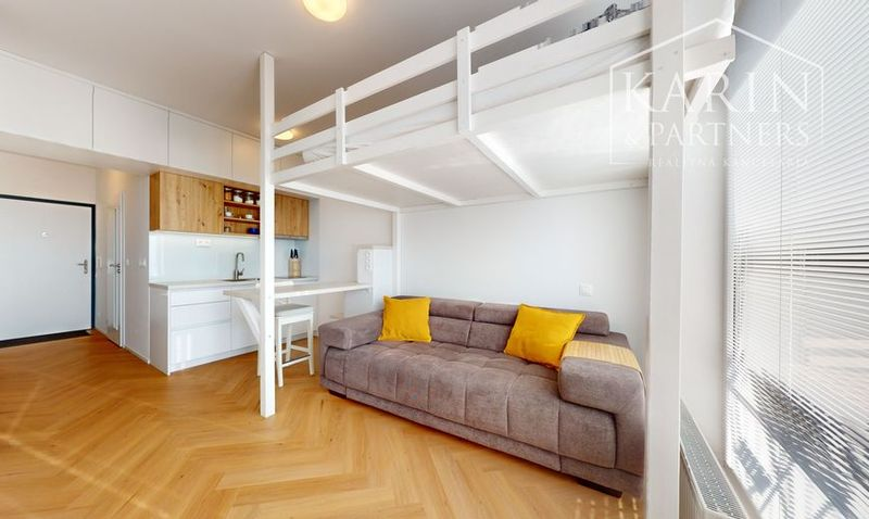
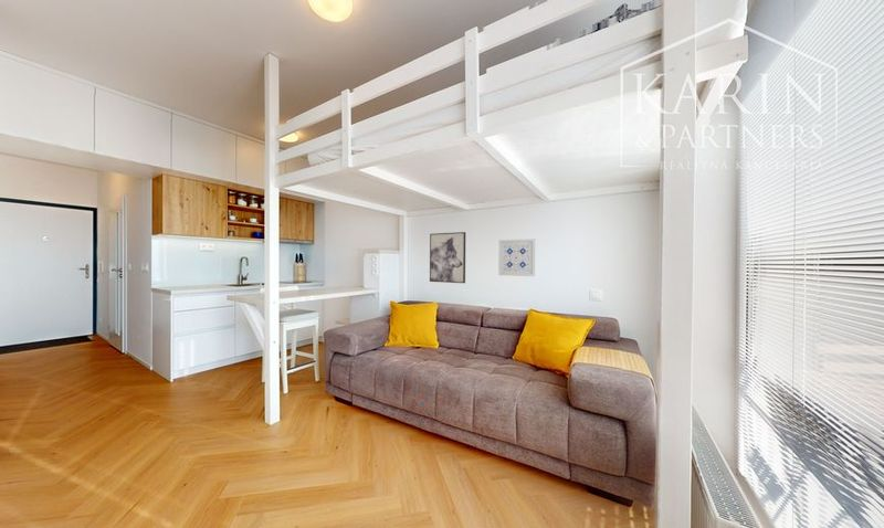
+ wall art [497,237,536,277]
+ wall art [429,231,466,284]
